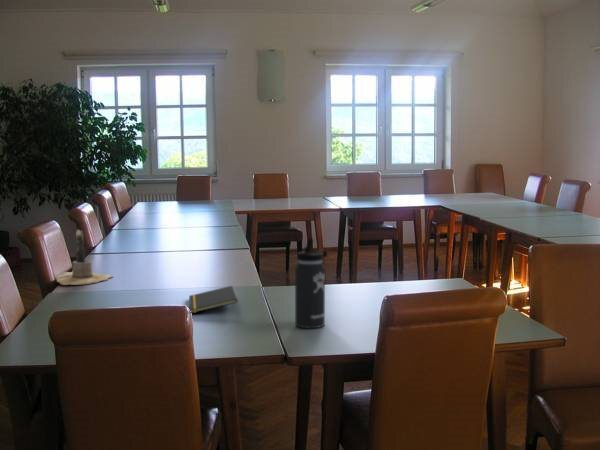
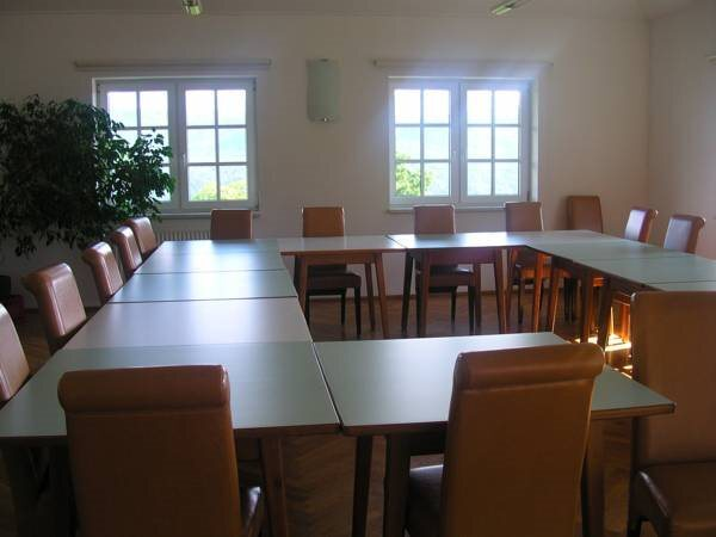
- thermos bottle [294,238,328,329]
- notepad [188,285,239,314]
- potted cactus [55,229,114,286]
